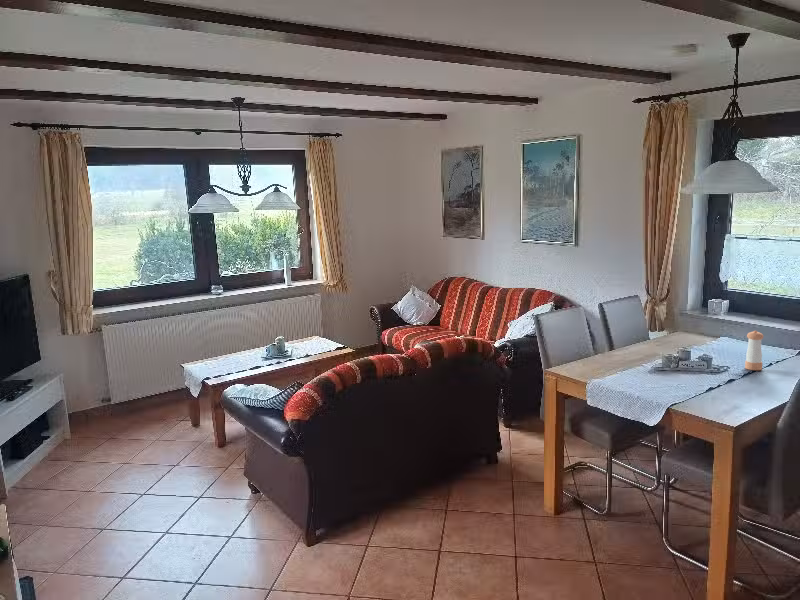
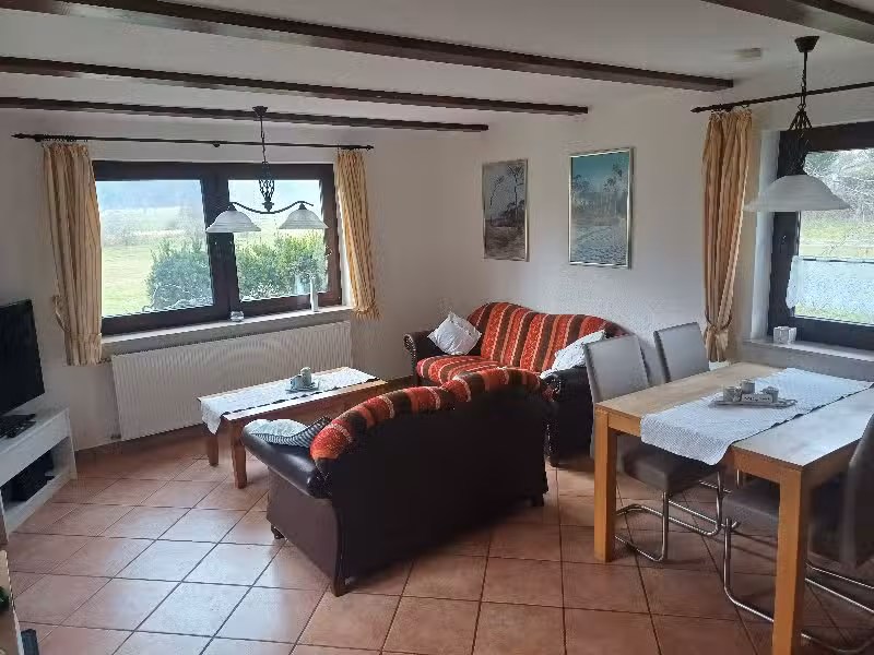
- pepper shaker [744,330,764,371]
